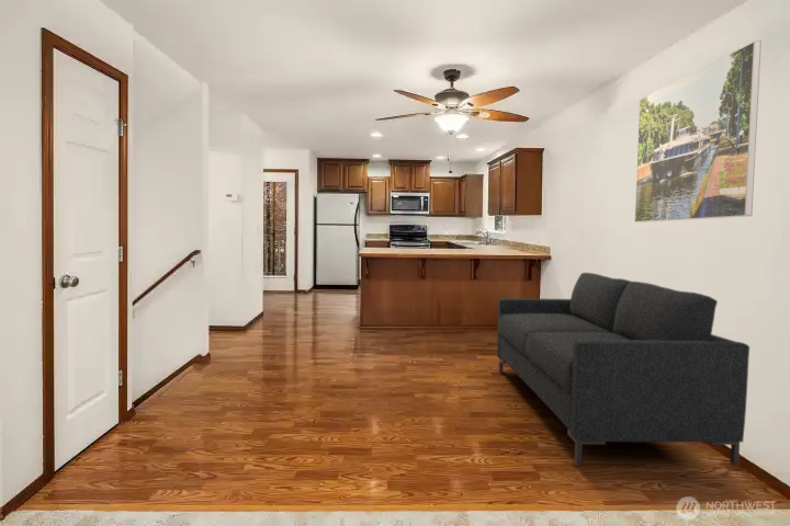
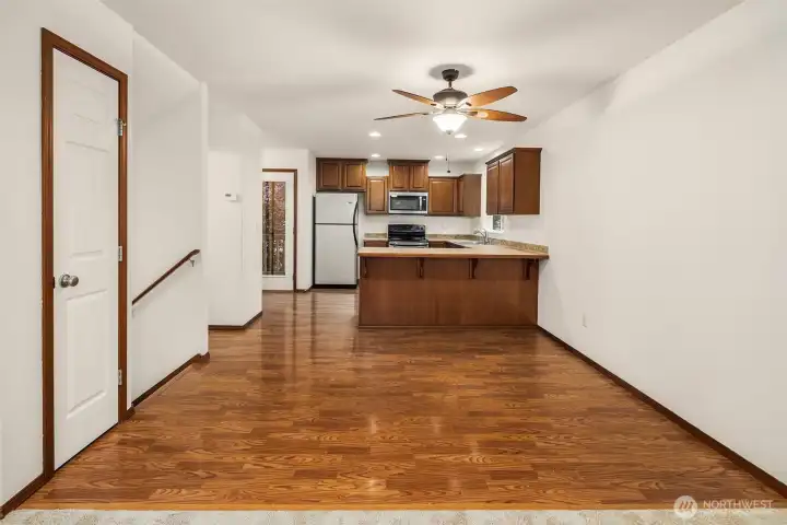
- sofa [496,272,751,467]
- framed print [634,39,763,224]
